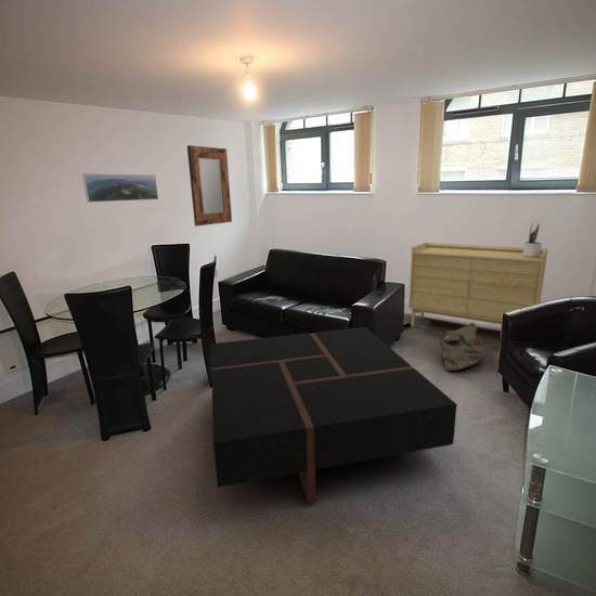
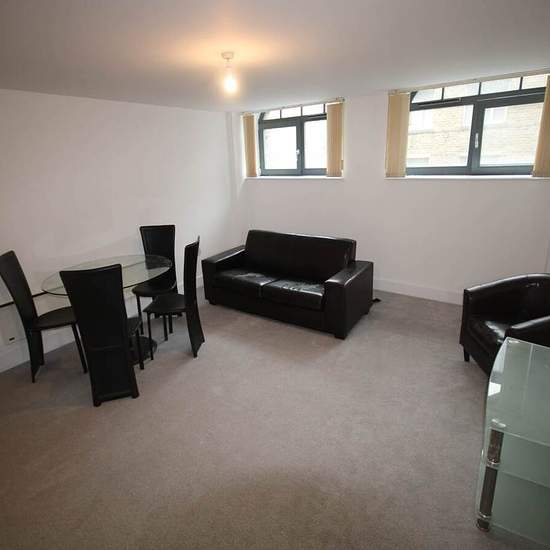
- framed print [81,172,159,204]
- potted plant [522,219,543,257]
- bag [439,321,485,372]
- home mirror [186,144,233,228]
- sideboard [407,242,548,328]
- coffee table [210,326,458,505]
